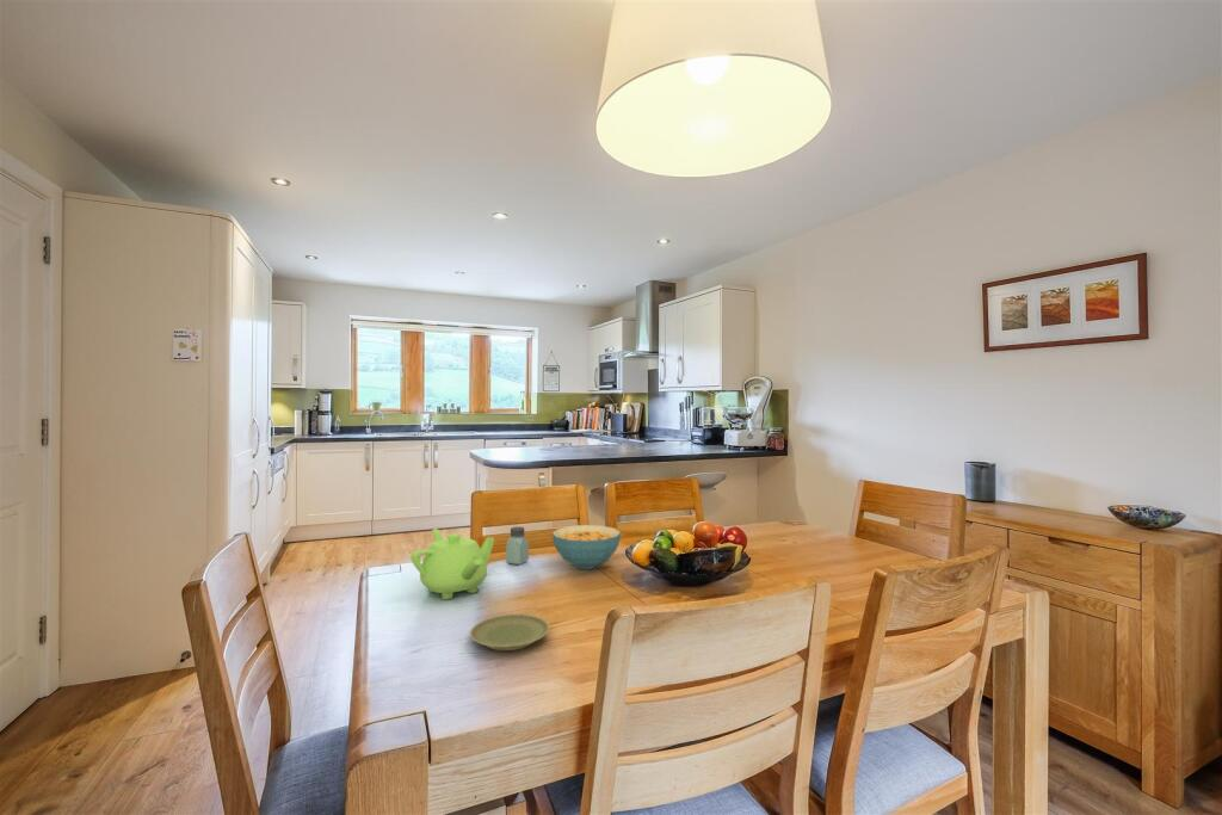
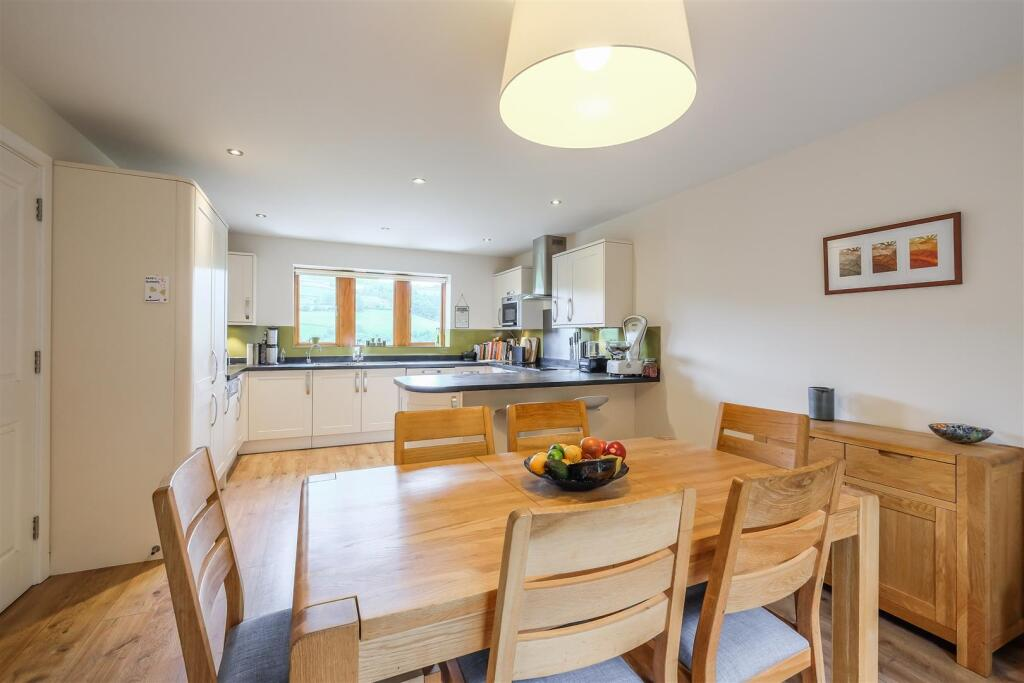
- plate [469,613,551,652]
- saltshaker [505,526,530,566]
- teapot [409,527,495,601]
- cereal bowl [551,524,622,570]
